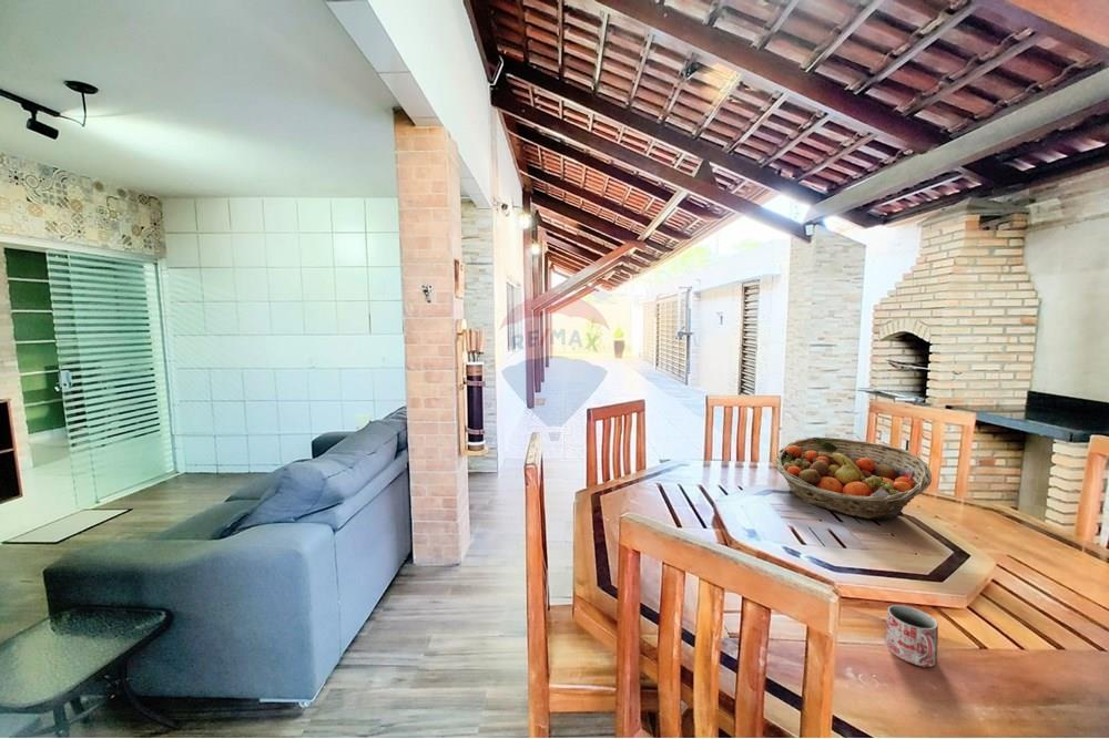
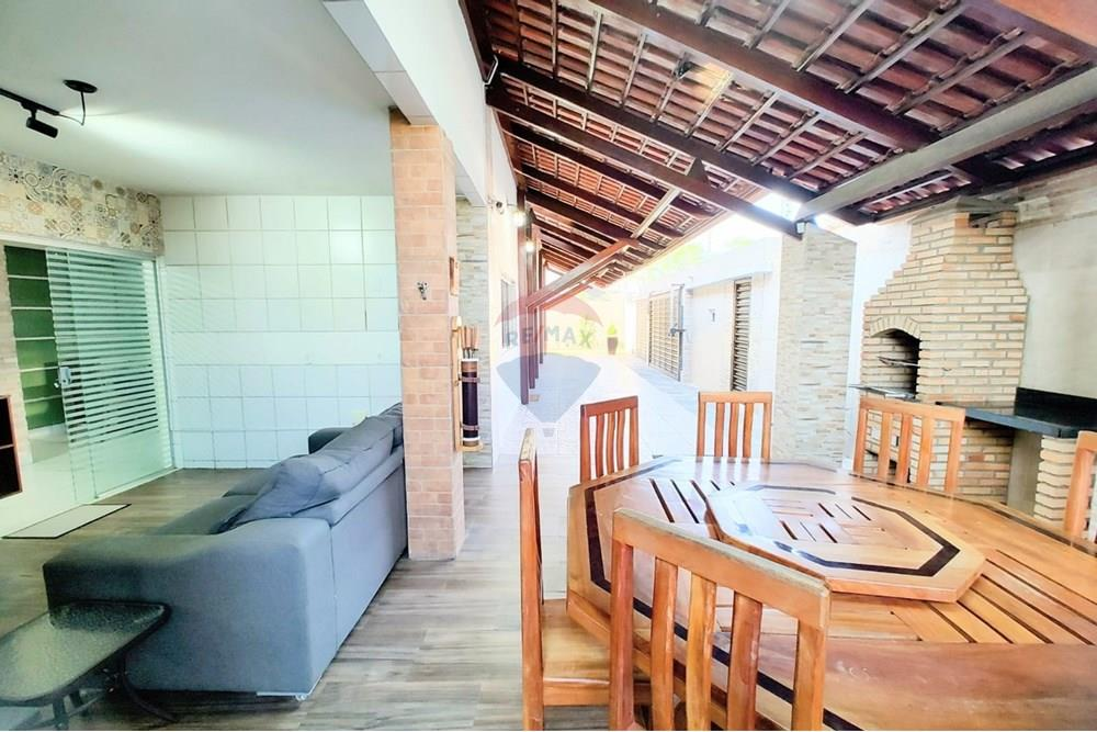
- fruit basket [774,435,933,521]
- mug [885,604,939,668]
